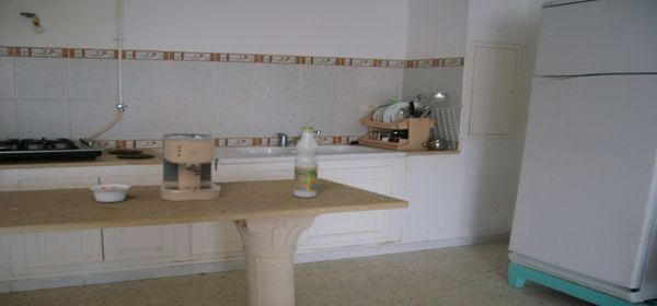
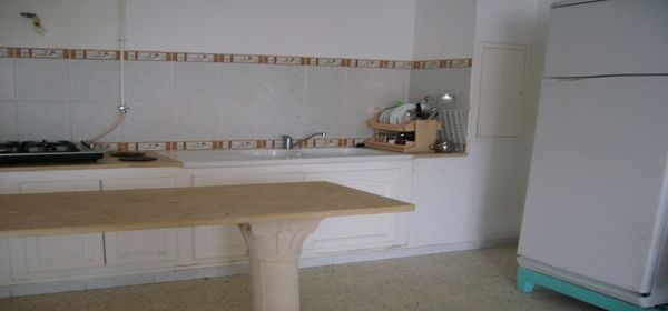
- coffee maker [159,132,222,202]
- legume [89,183,136,203]
- bottle [292,126,320,199]
